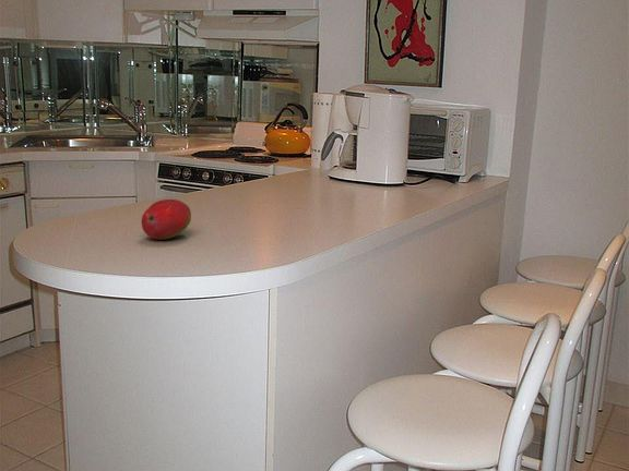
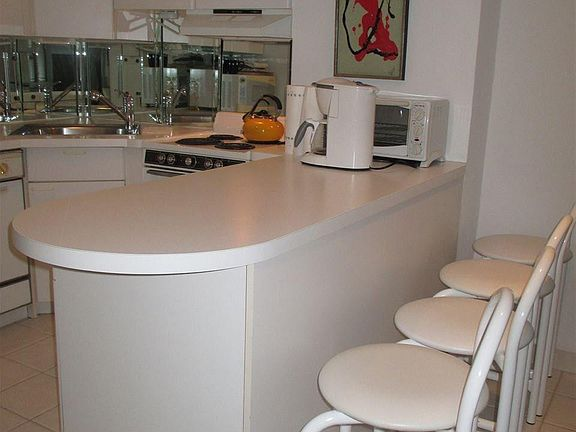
- fruit [141,198,192,241]
